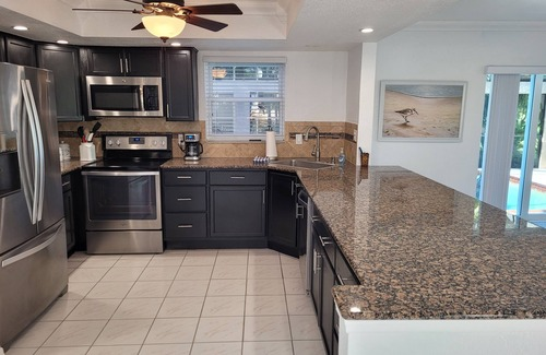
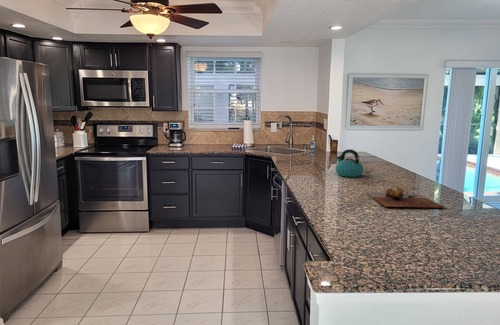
+ kettle [334,148,364,178]
+ cutting board [363,186,445,208]
